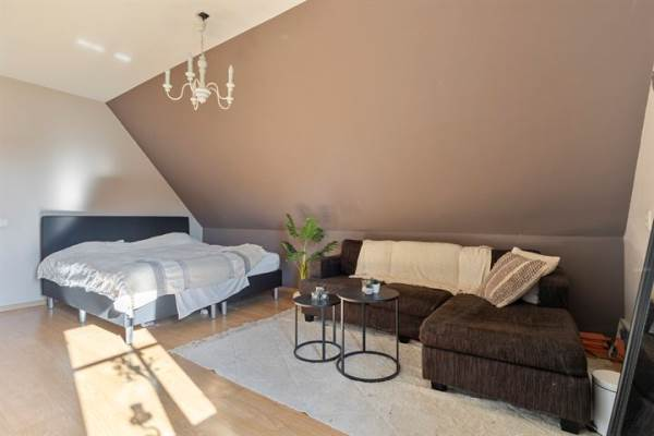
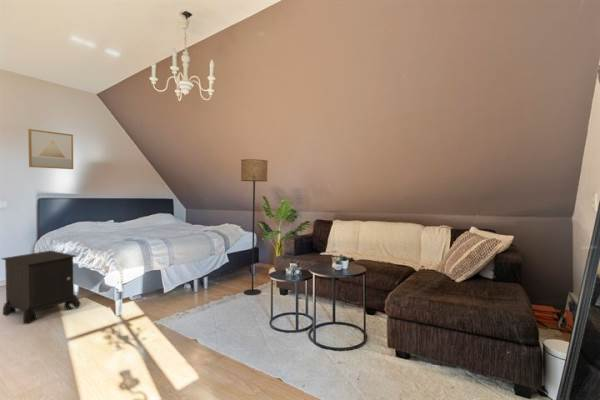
+ nightstand [0,250,82,325]
+ floor lamp [240,158,269,296]
+ wall art [27,128,74,170]
